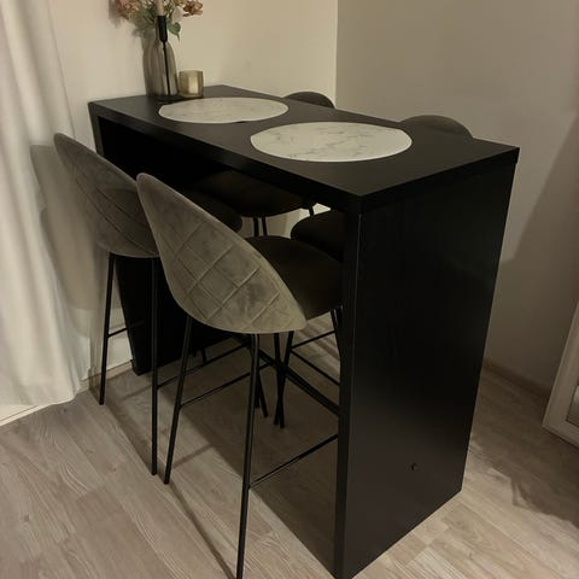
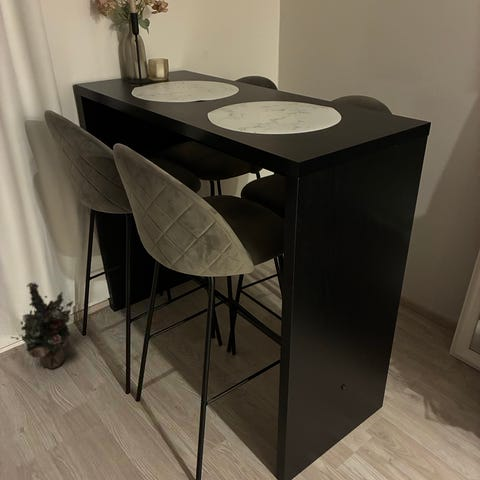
+ decorative plant [10,281,74,370]
